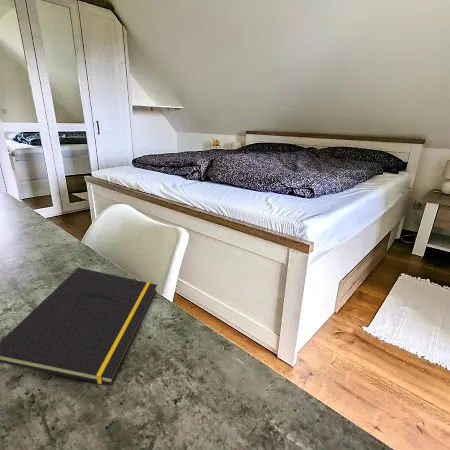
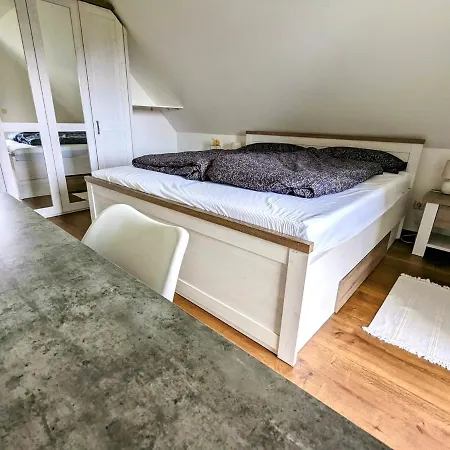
- notepad [0,267,158,386]
